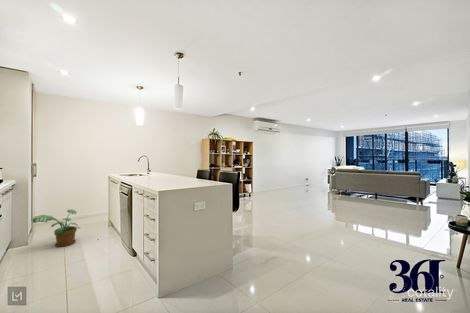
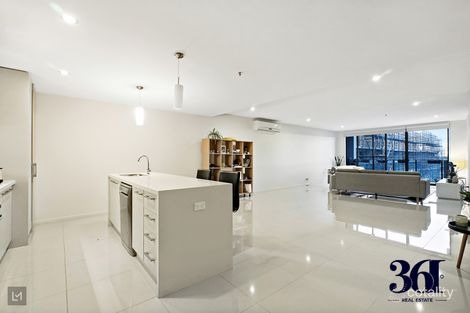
- potted plant [31,209,81,248]
